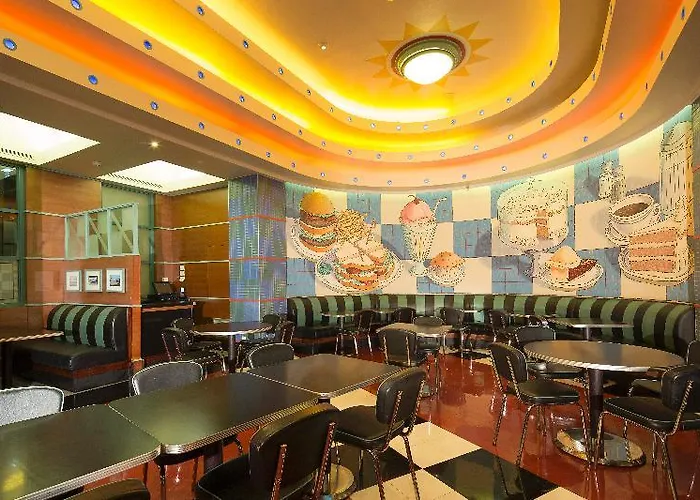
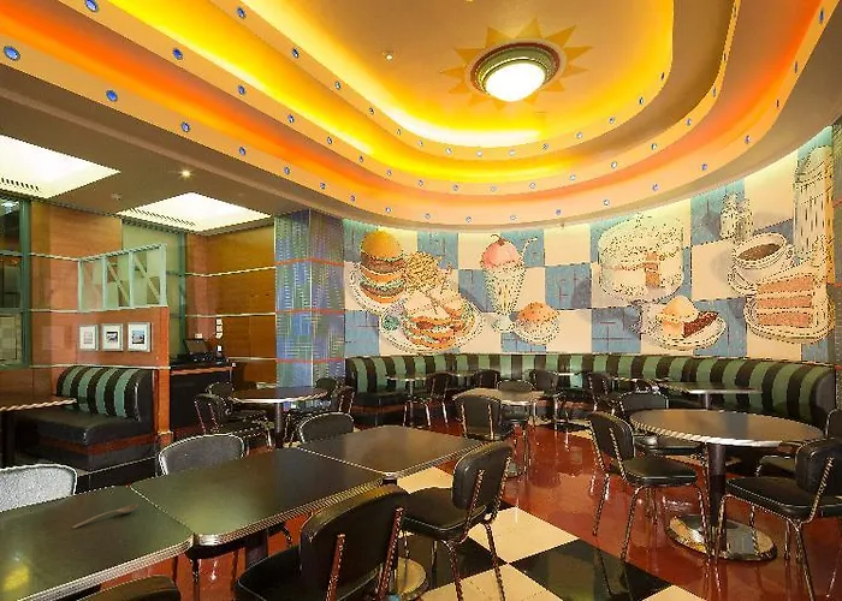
+ soupspoon [71,502,138,530]
